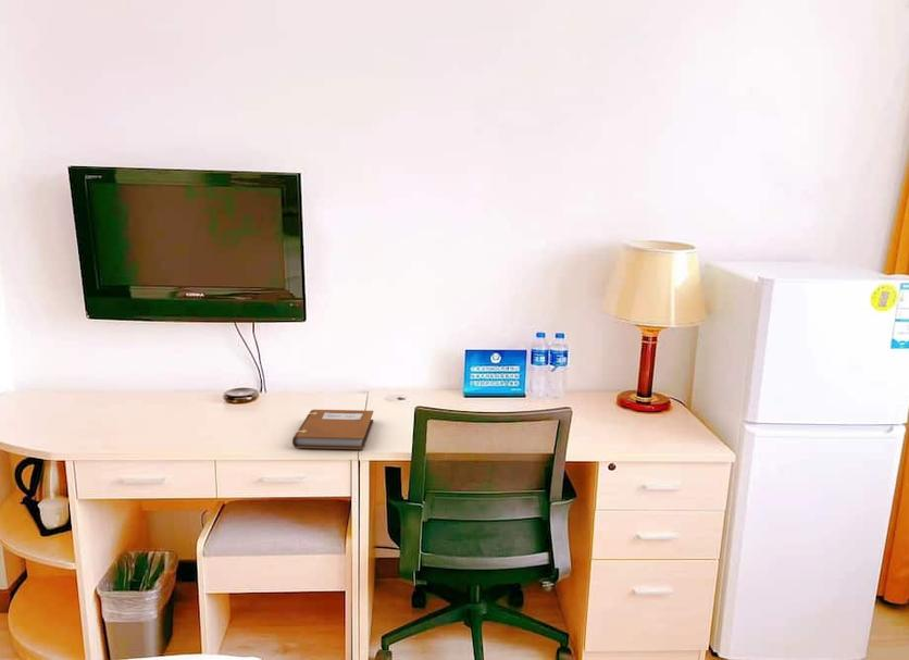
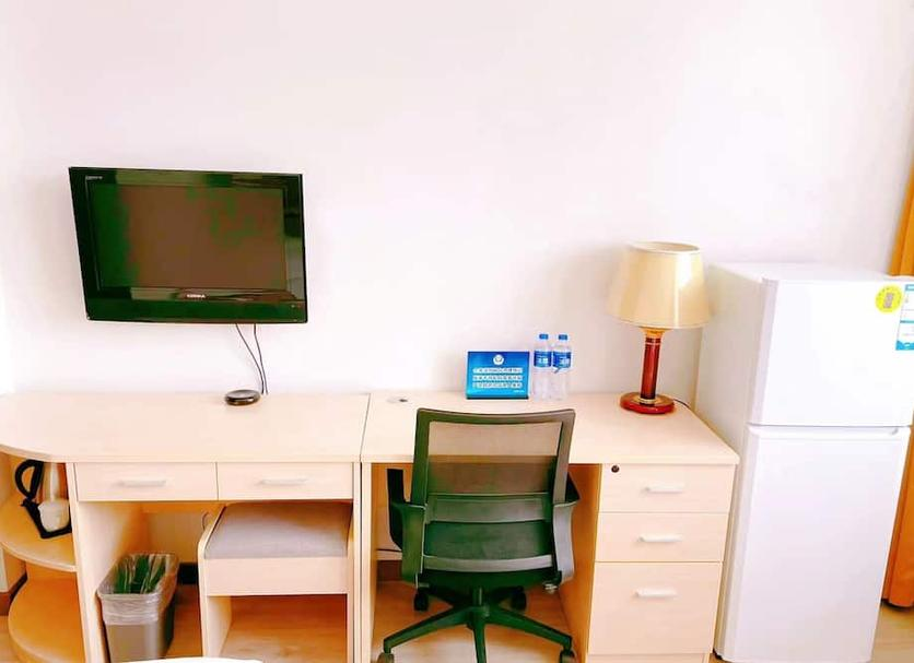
- notebook [291,409,374,450]
